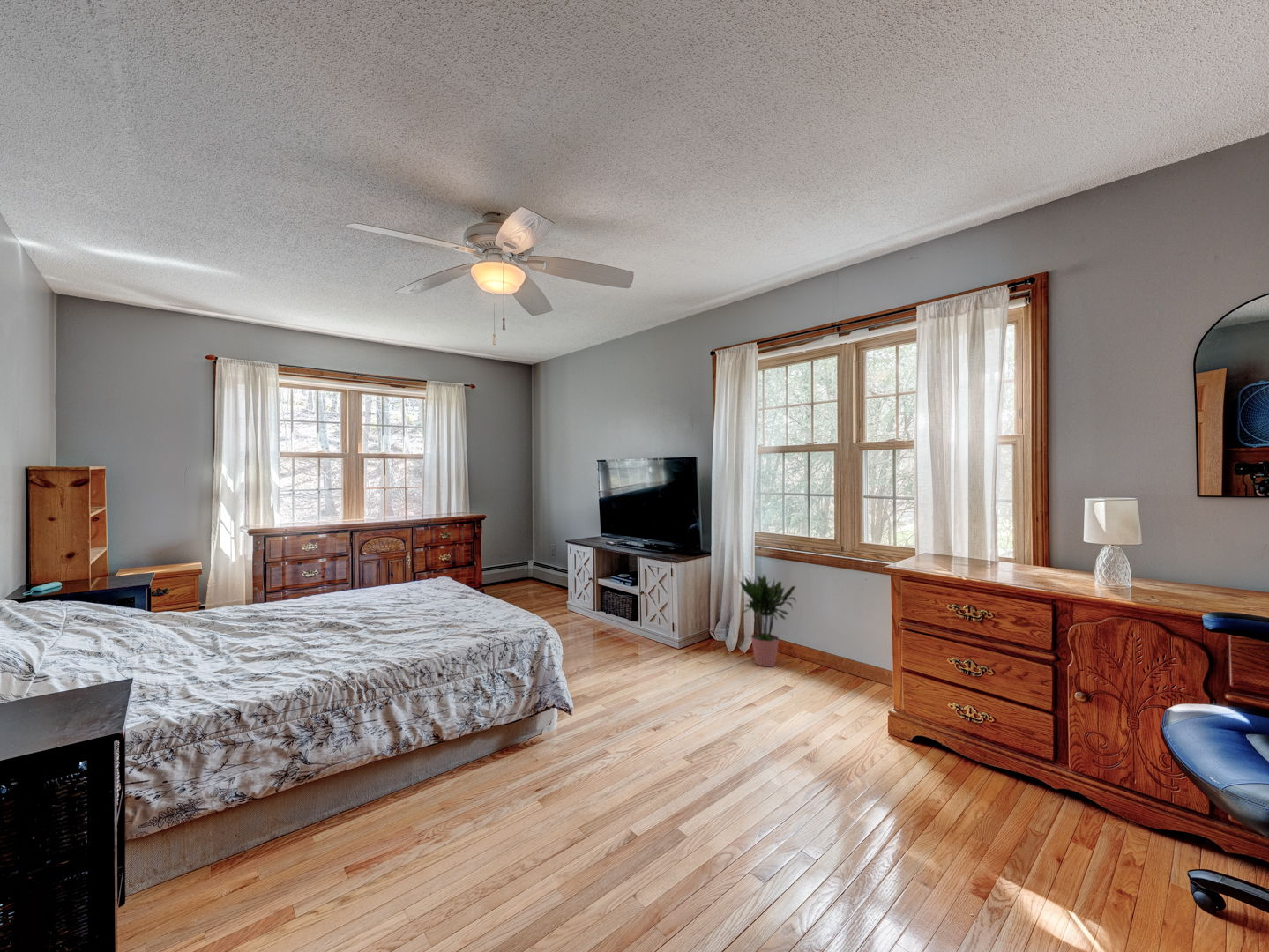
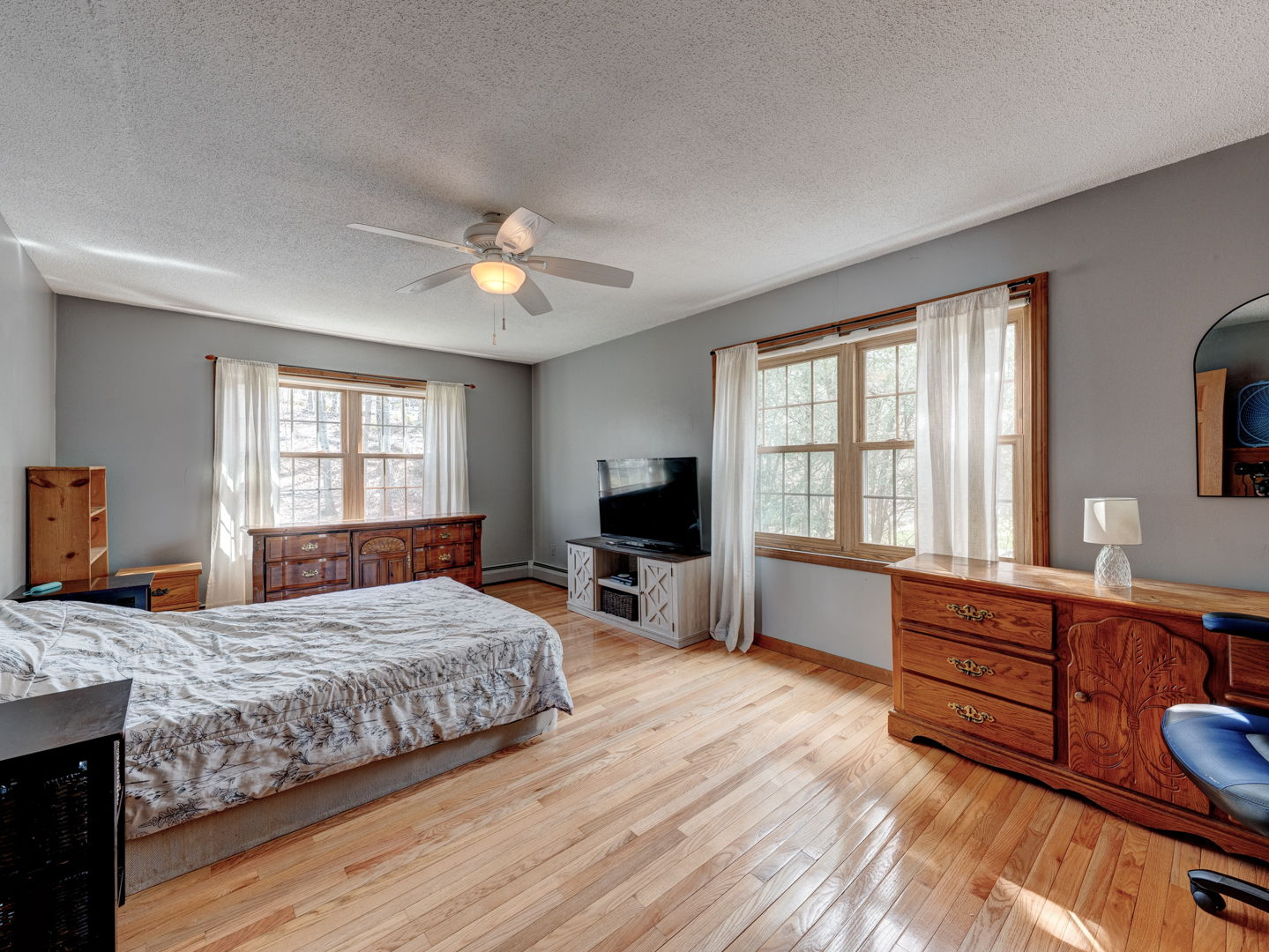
- potted plant [738,574,798,667]
